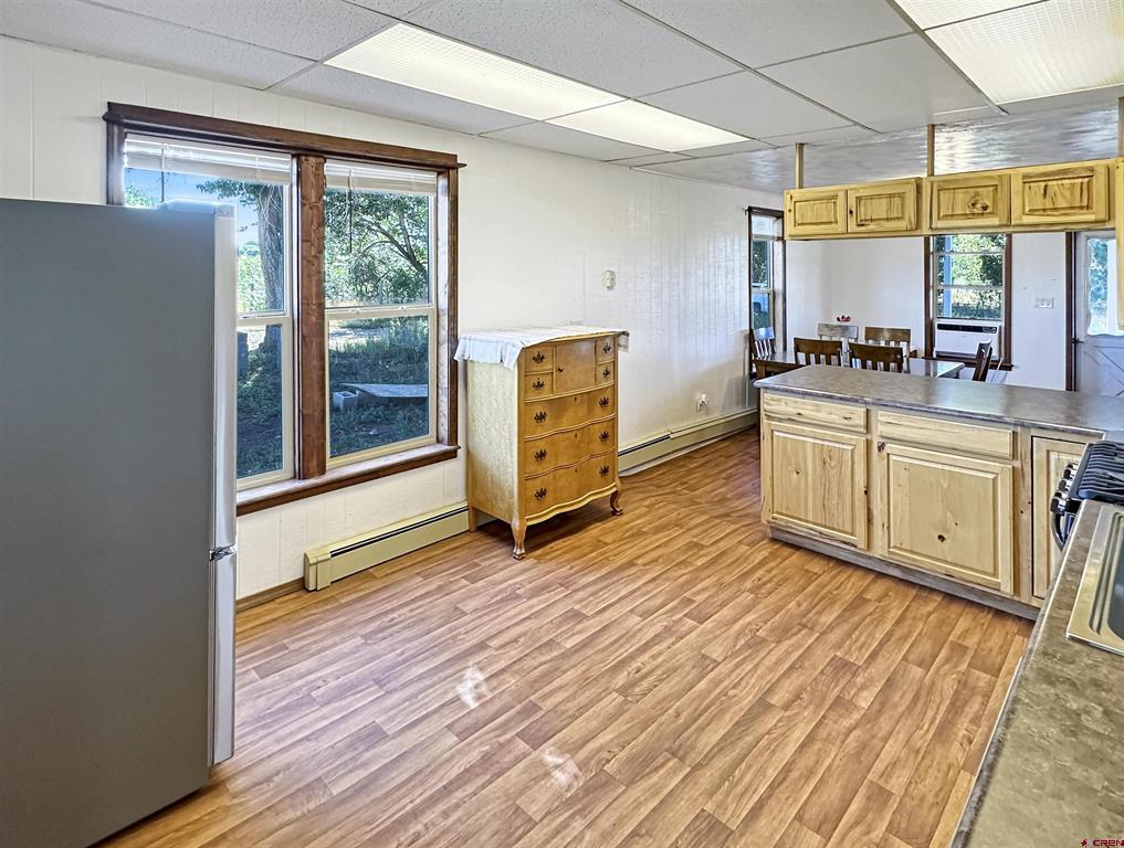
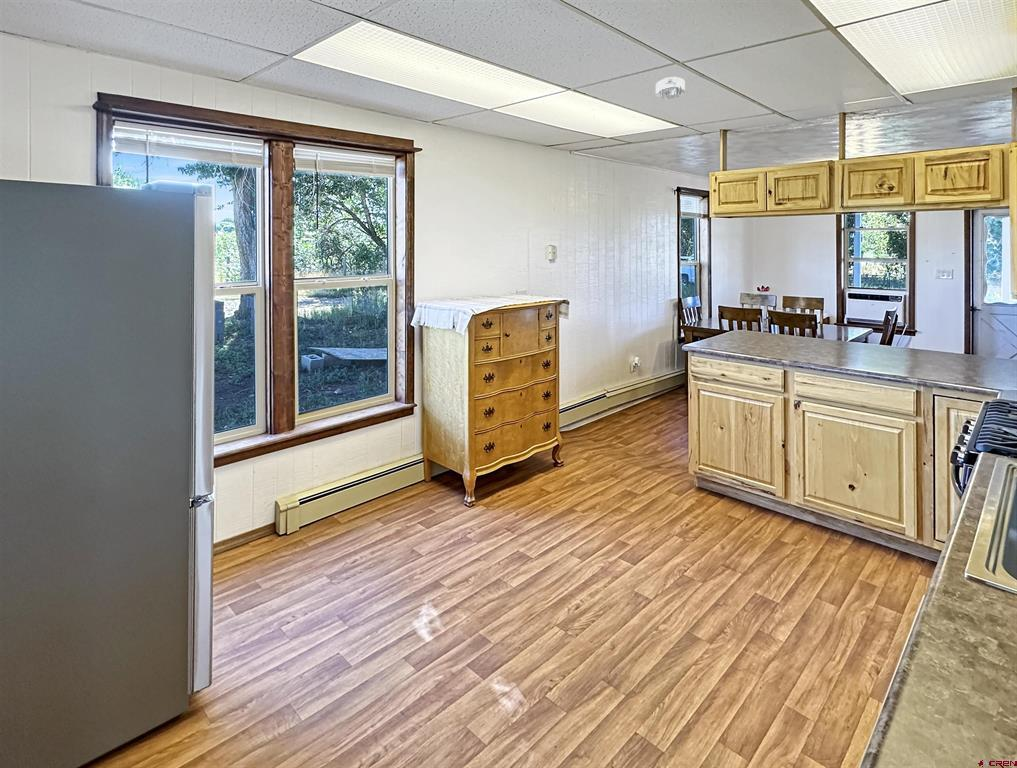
+ smoke detector [655,76,686,100]
